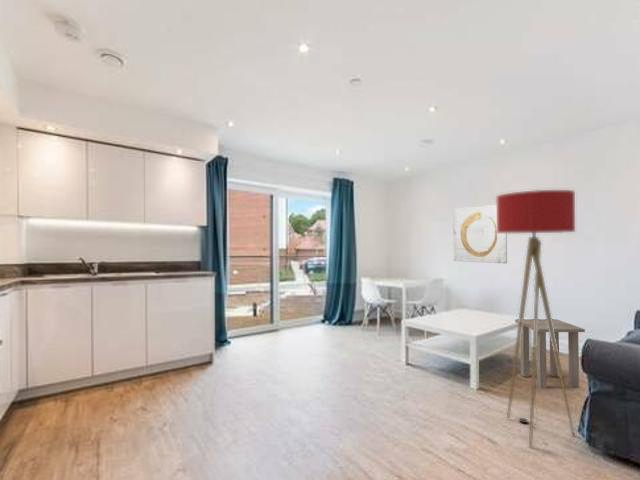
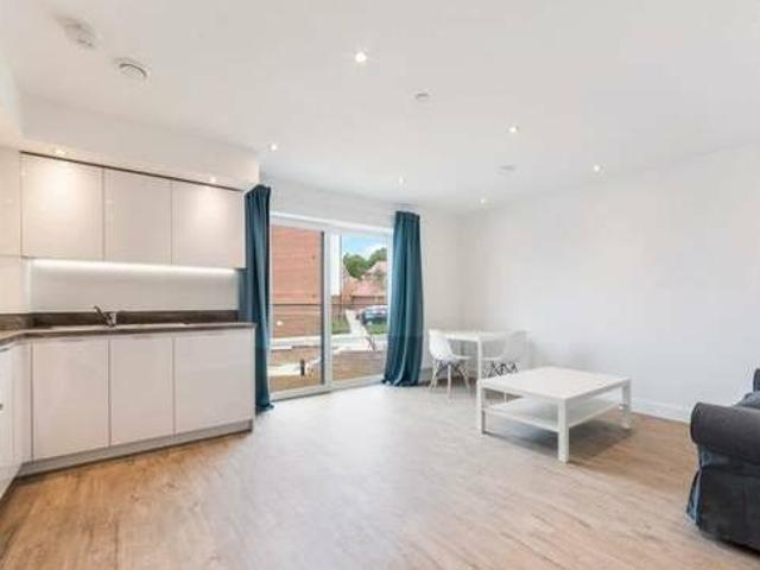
- wall art [452,204,508,264]
- floor lamp [495,189,576,449]
- side table [514,318,586,389]
